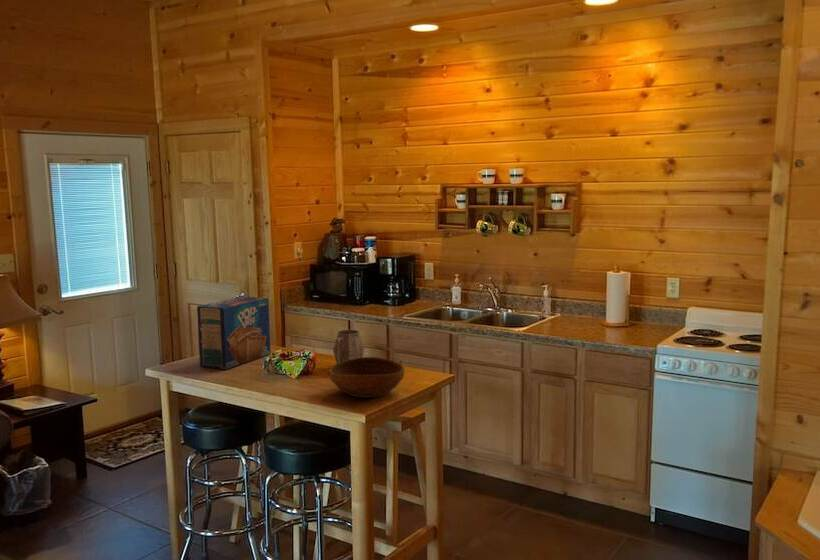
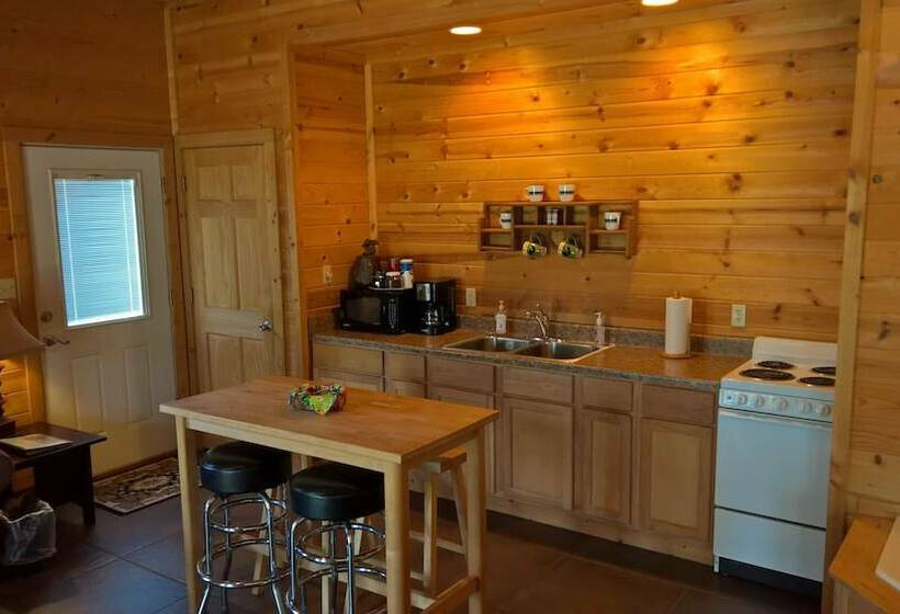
- bowl [328,356,406,399]
- mug [332,329,365,364]
- toaster pastry box [196,296,272,370]
